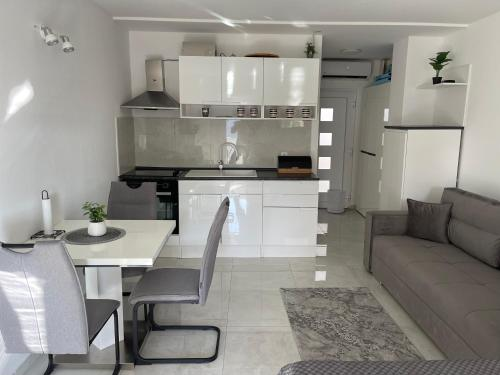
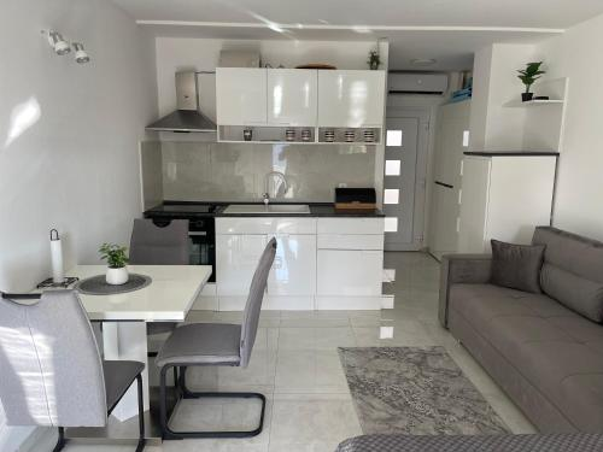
- waste bin [326,188,347,214]
